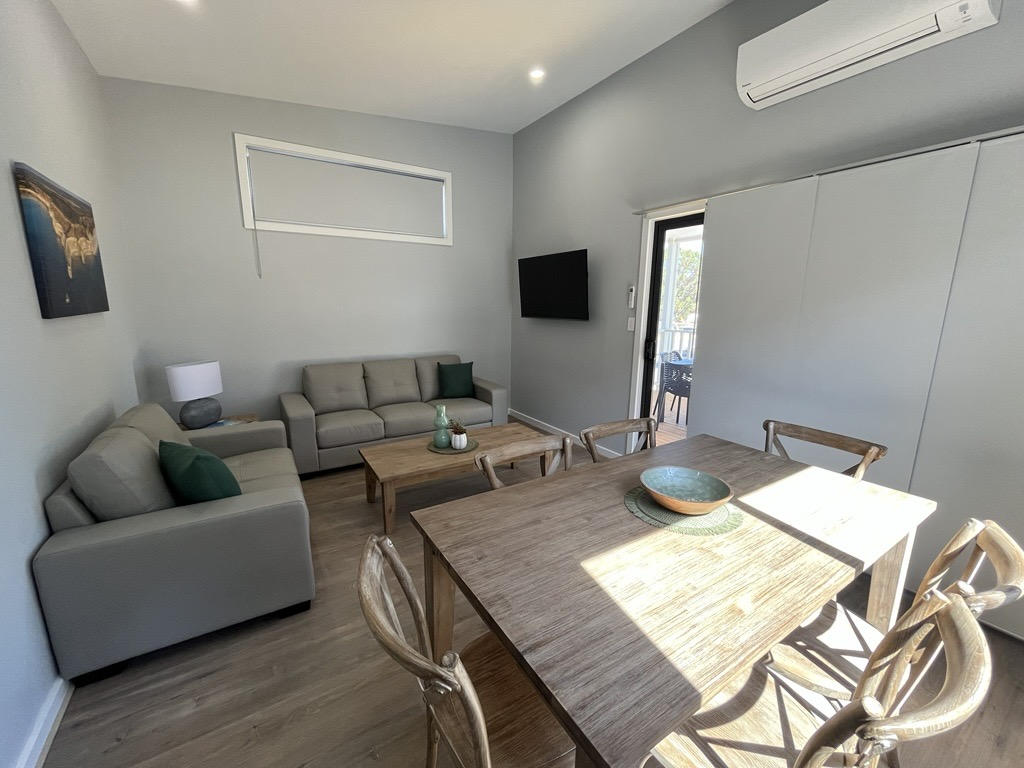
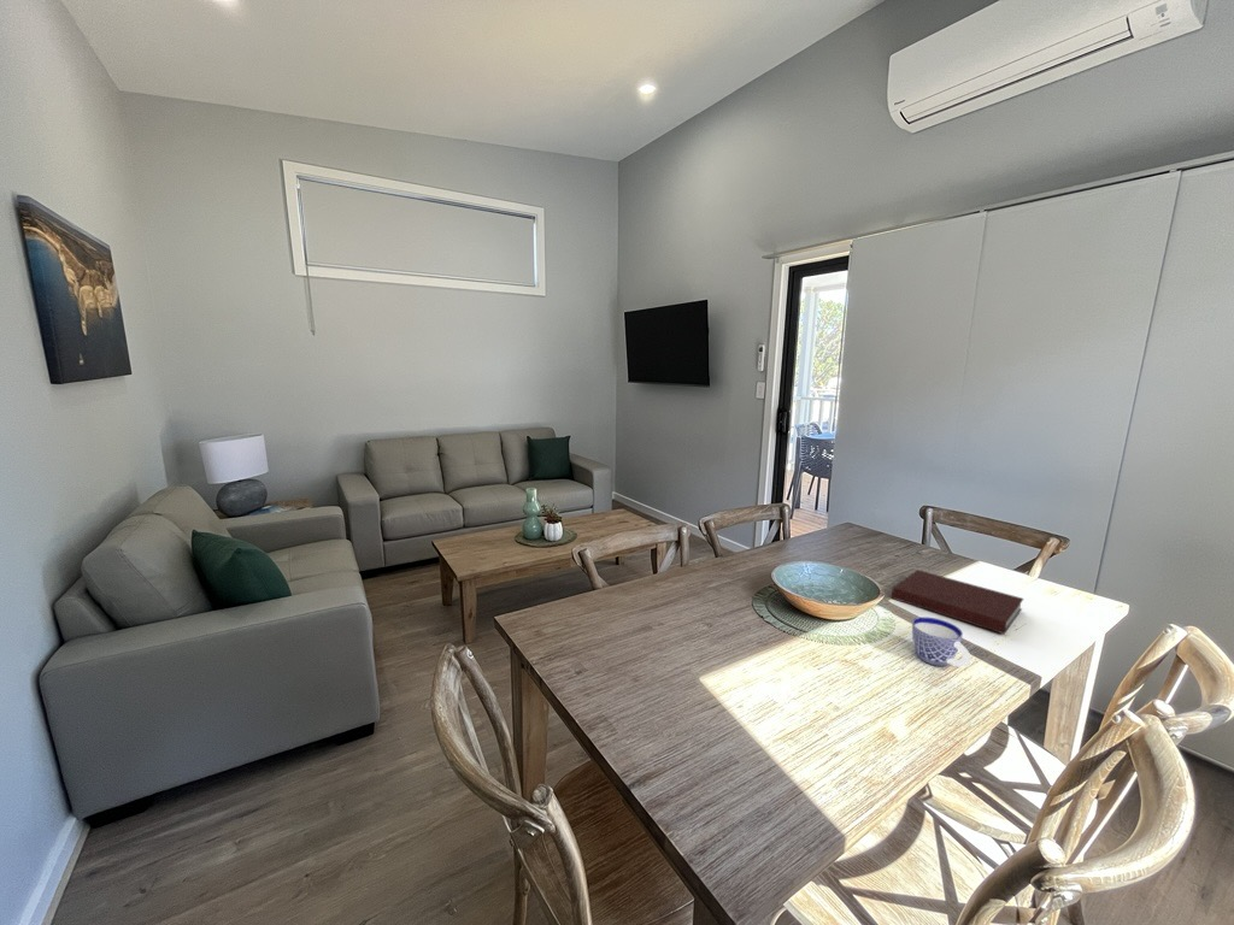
+ notebook [891,568,1024,635]
+ cup [911,615,972,667]
